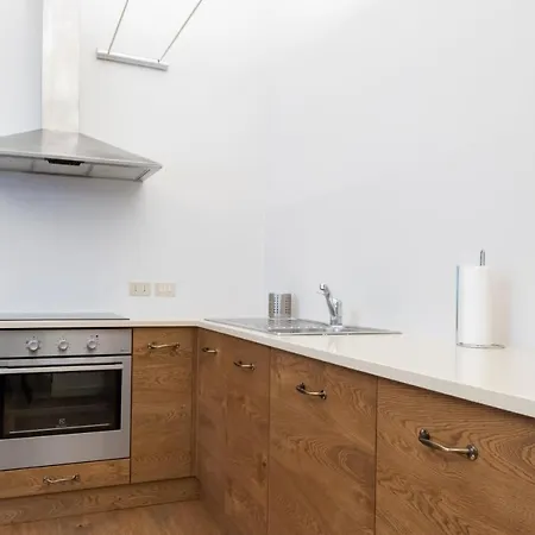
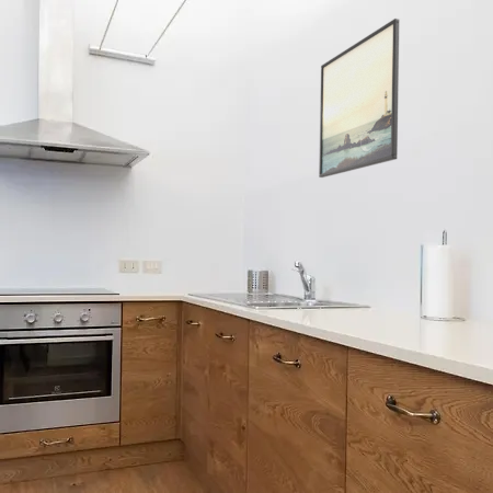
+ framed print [318,18,401,179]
